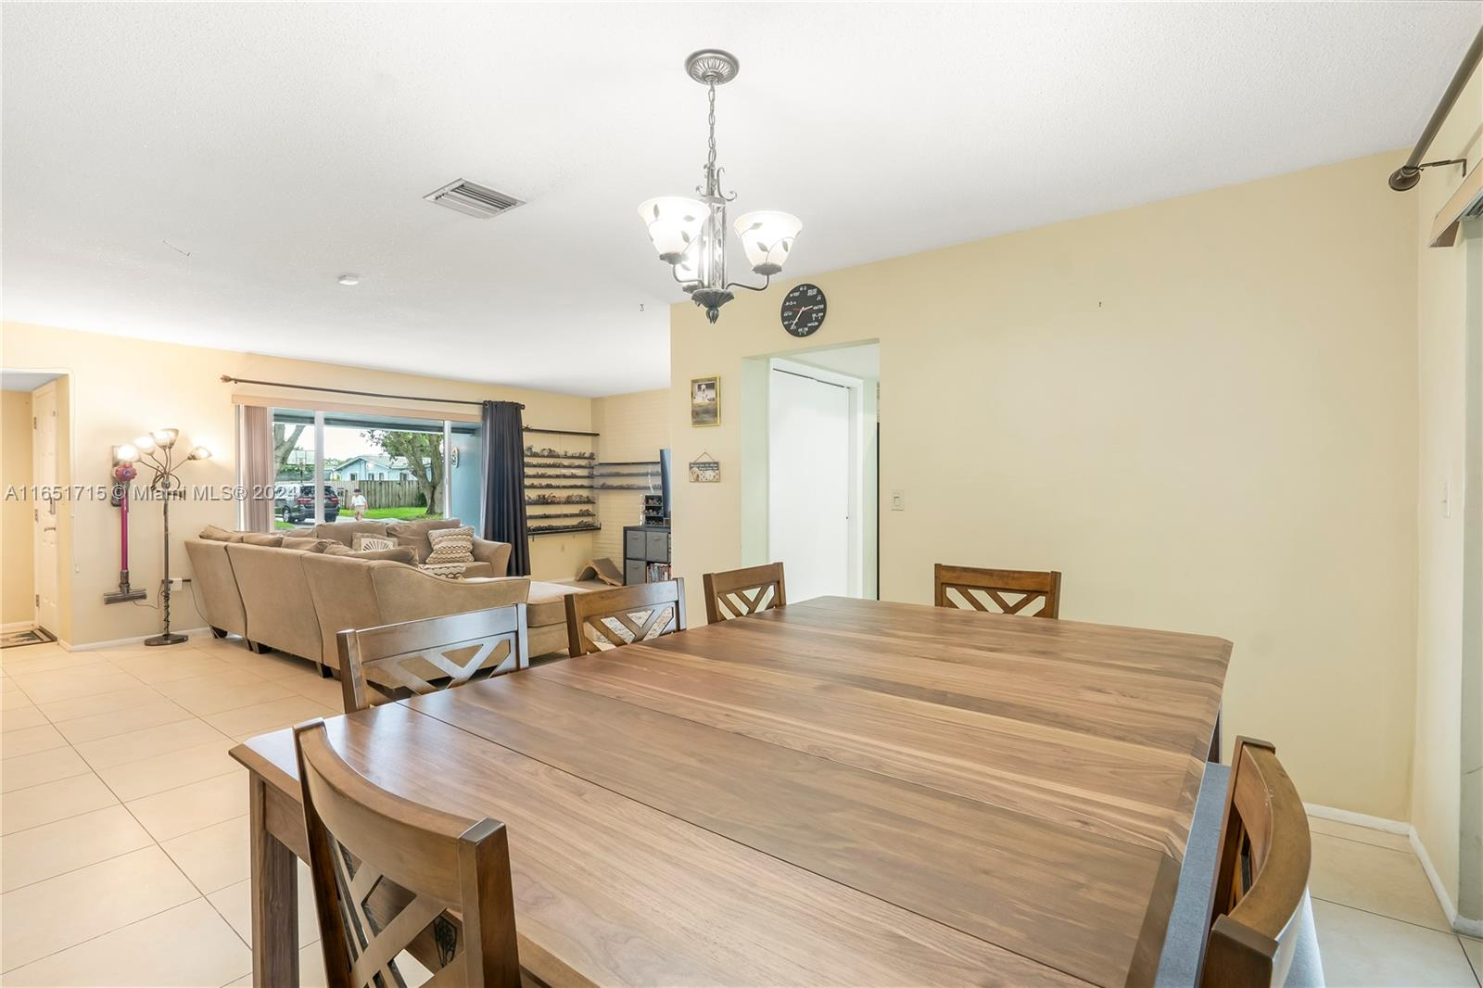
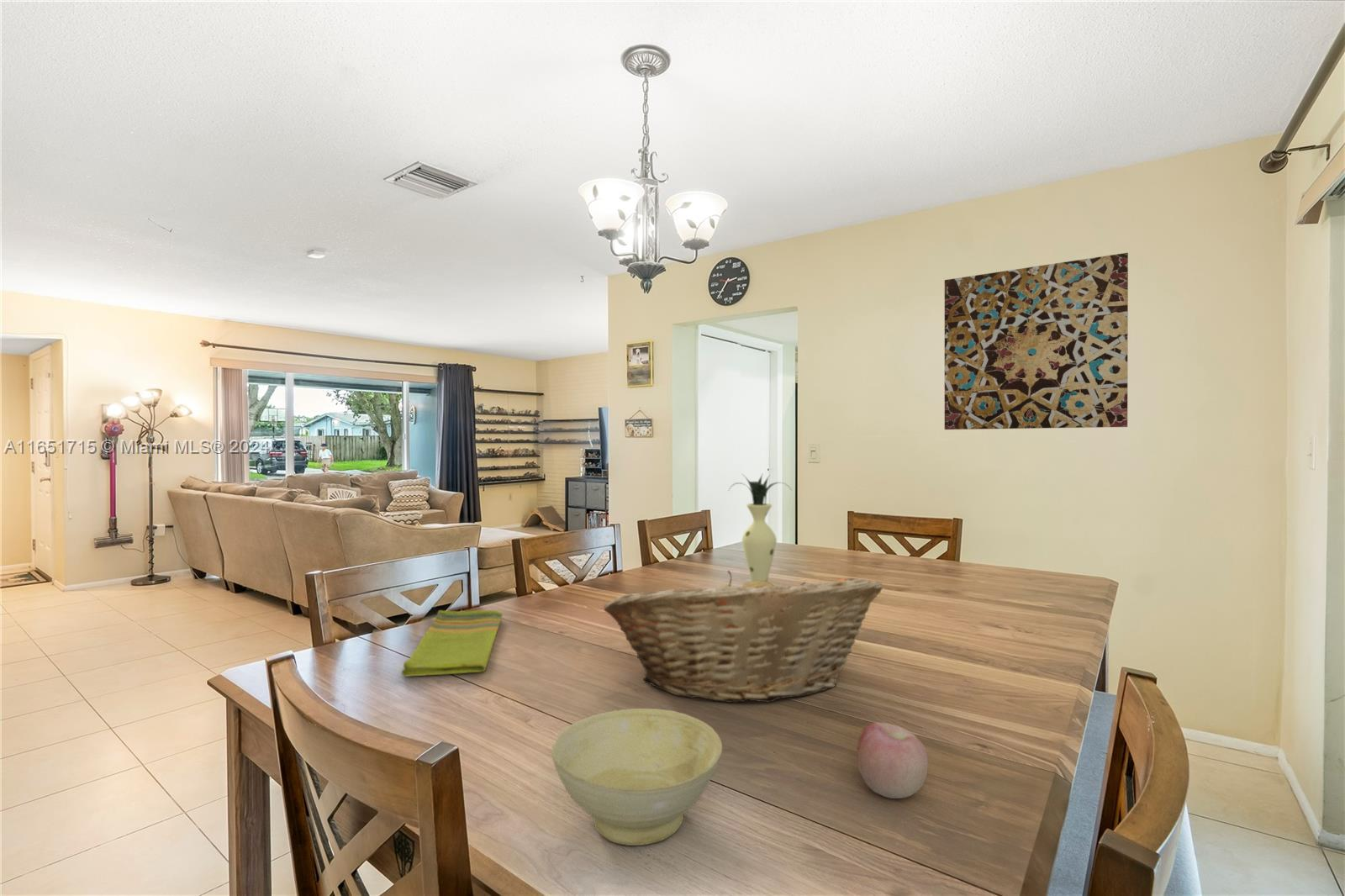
+ wall art [944,252,1129,430]
+ fruit basket [603,570,883,704]
+ dish towel [401,609,504,677]
+ apple [857,721,929,799]
+ vase [728,472,792,582]
+ bowl [551,708,723,846]
